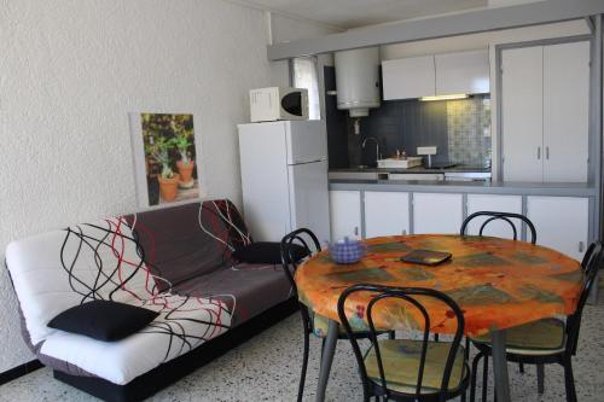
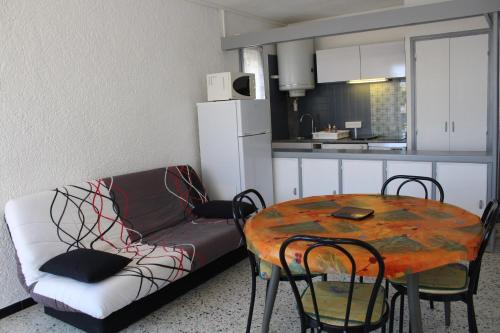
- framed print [127,111,208,210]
- teapot [323,235,370,264]
